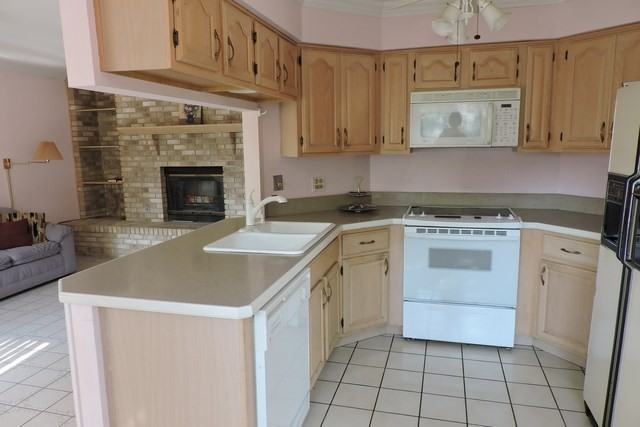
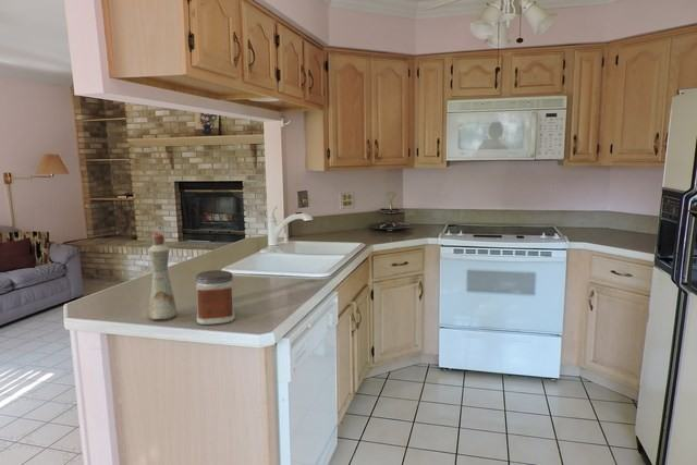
+ jar [194,269,236,326]
+ bottle [147,232,178,320]
